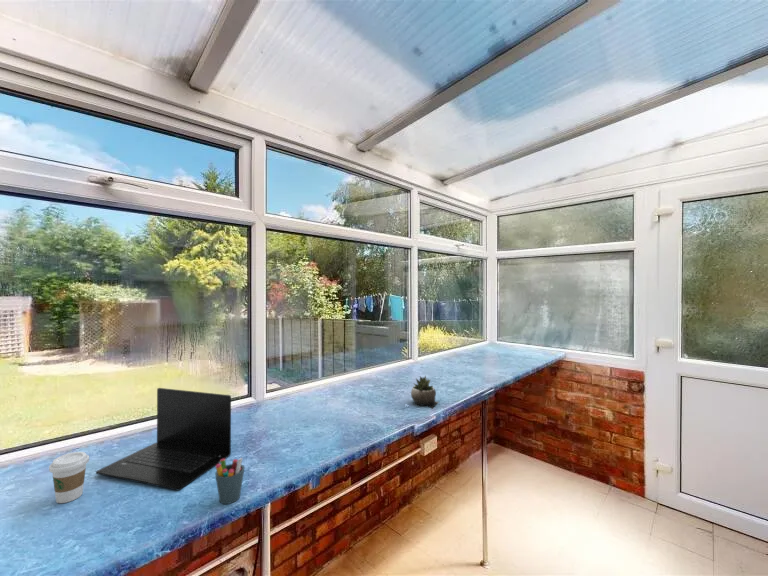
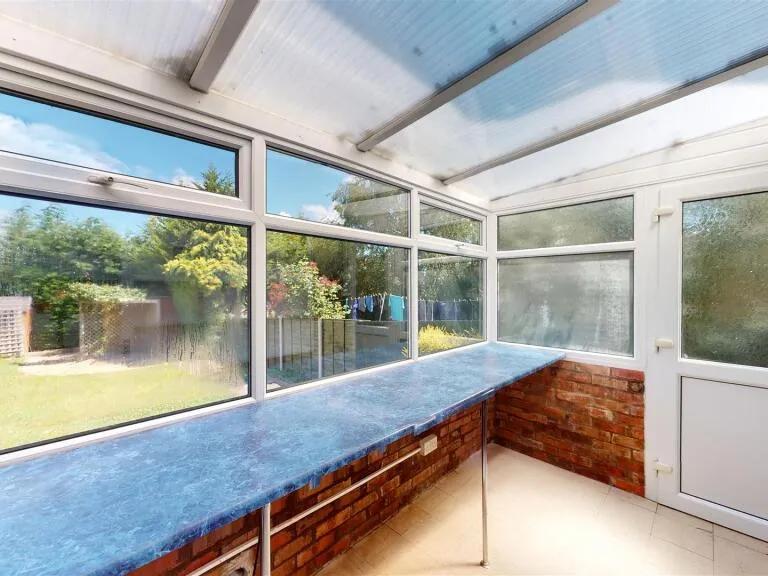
- coffee cup [48,451,90,504]
- pen holder [214,457,246,505]
- succulent plant [410,375,440,410]
- laptop [95,387,232,491]
